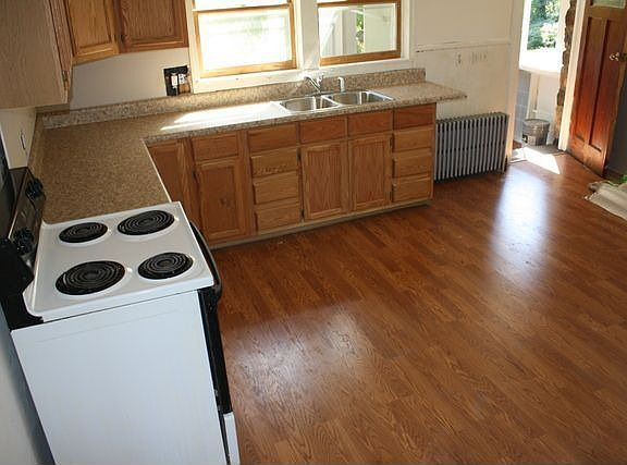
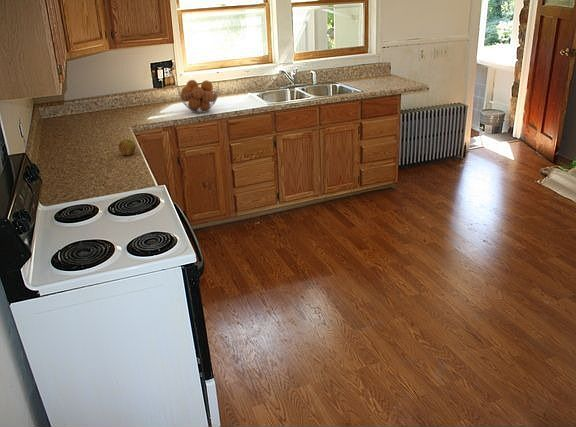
+ apple [118,138,137,156]
+ fruit basket [176,79,220,114]
